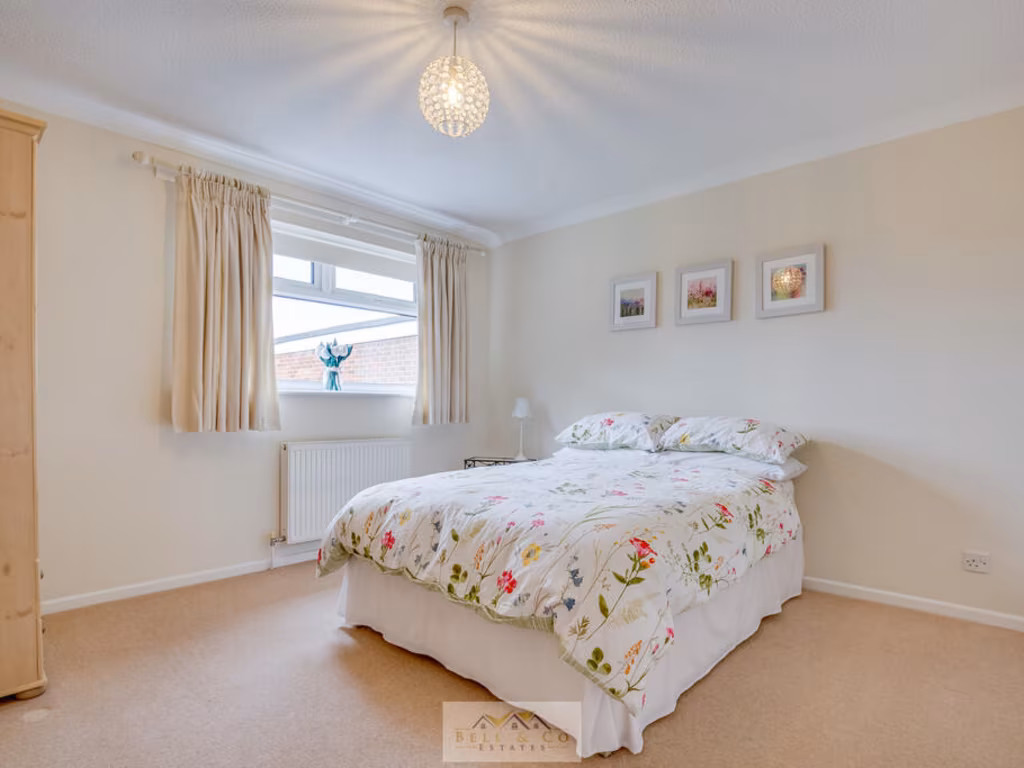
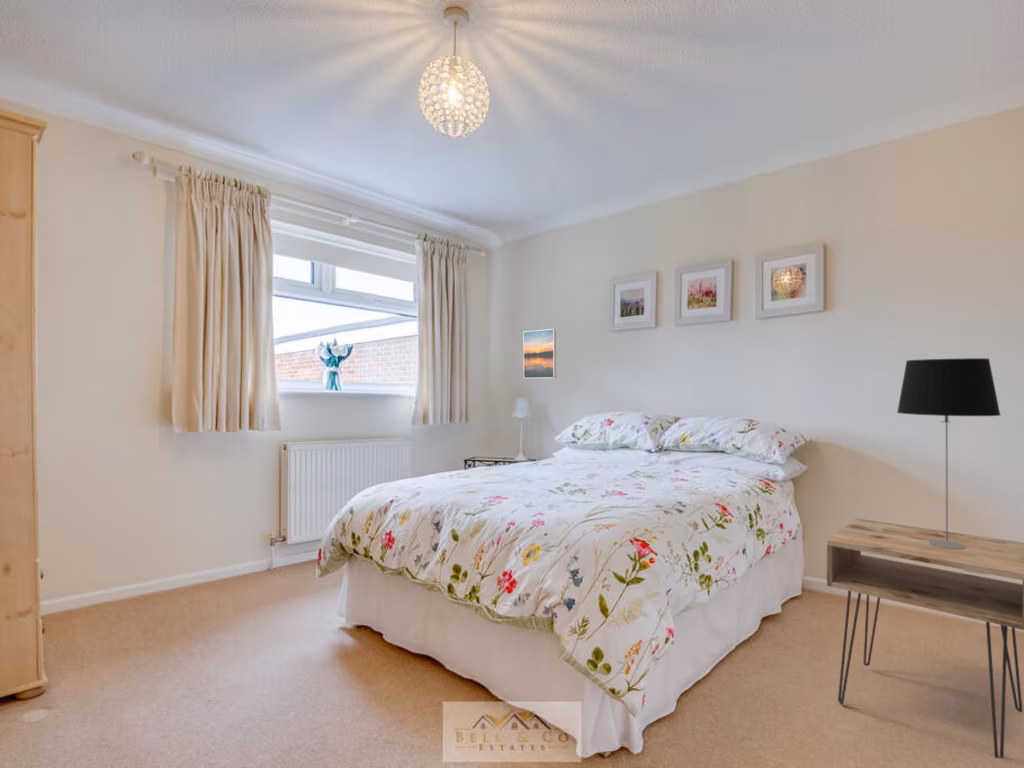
+ table lamp [896,357,1002,549]
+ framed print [522,328,557,379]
+ nightstand [825,518,1024,759]
